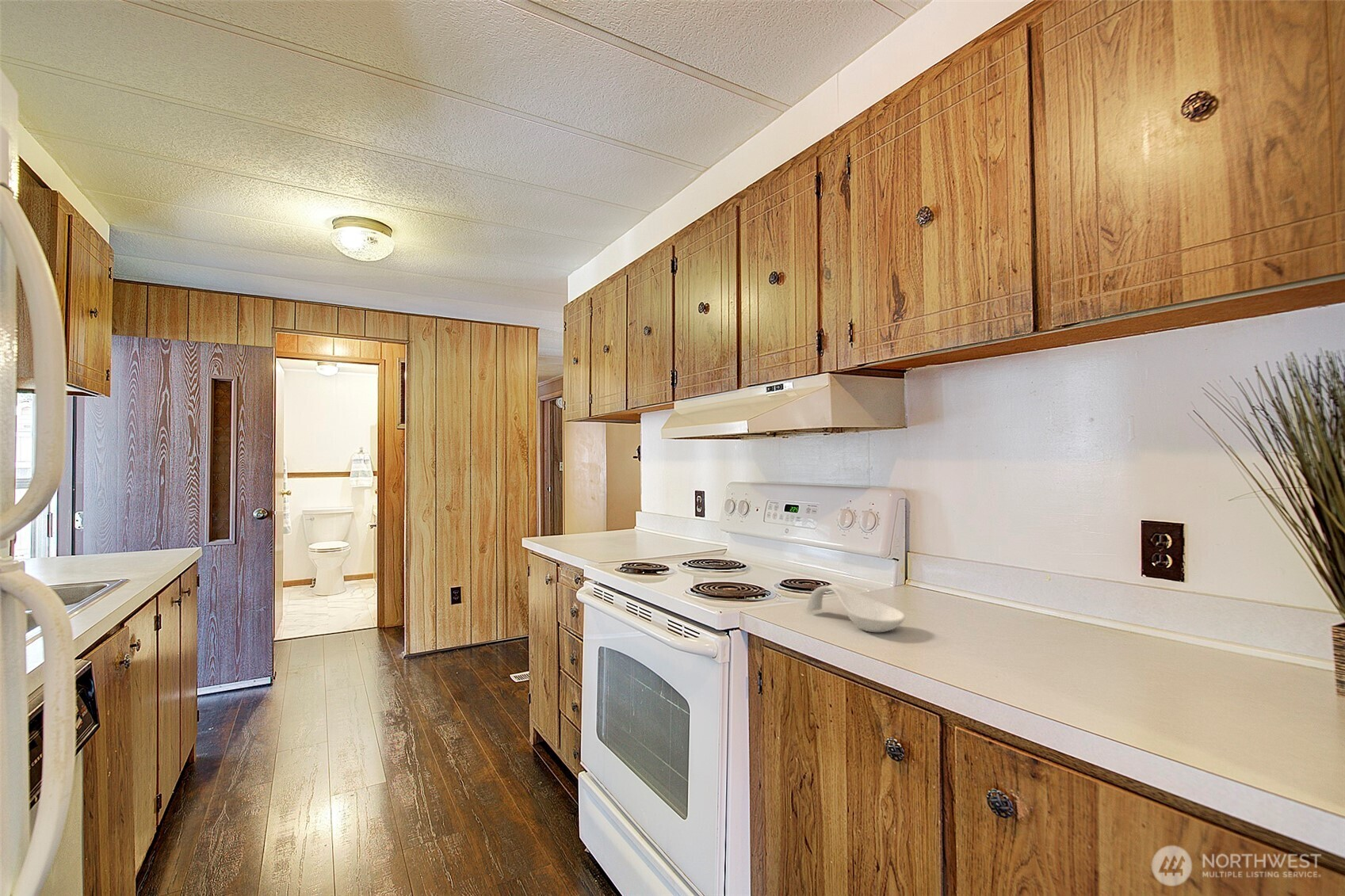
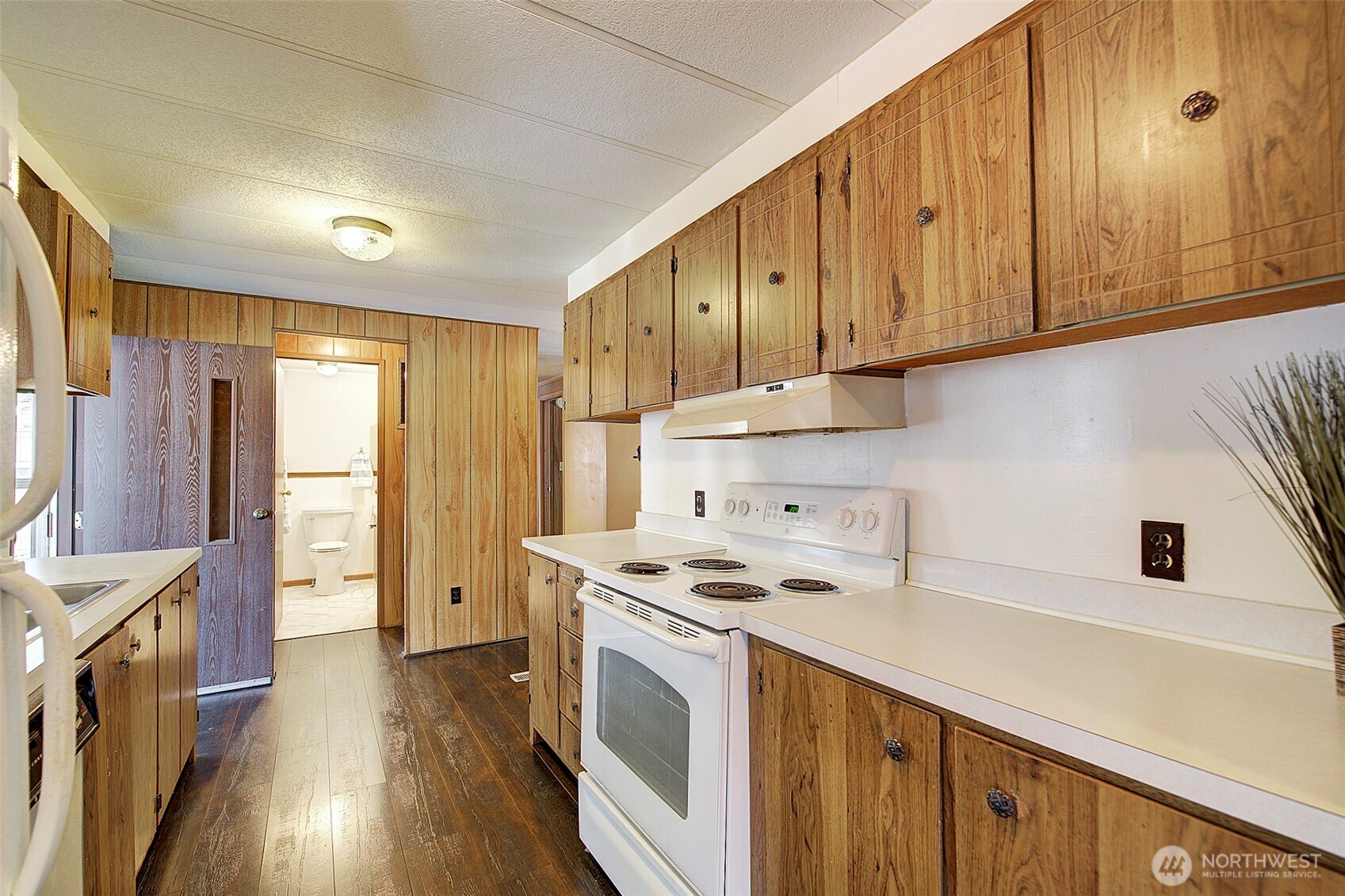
- spoon rest [806,584,906,633]
